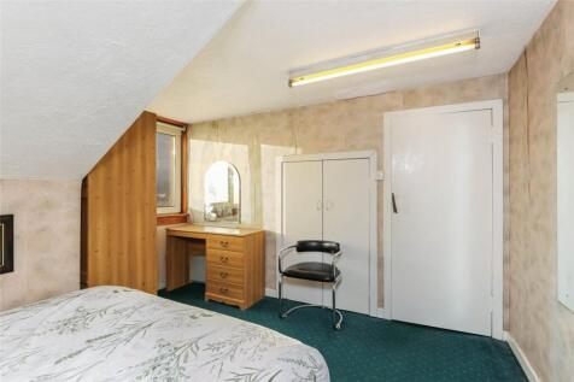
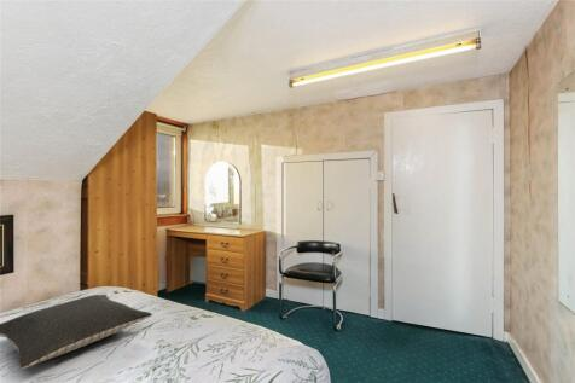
+ pillow [0,294,153,370]
